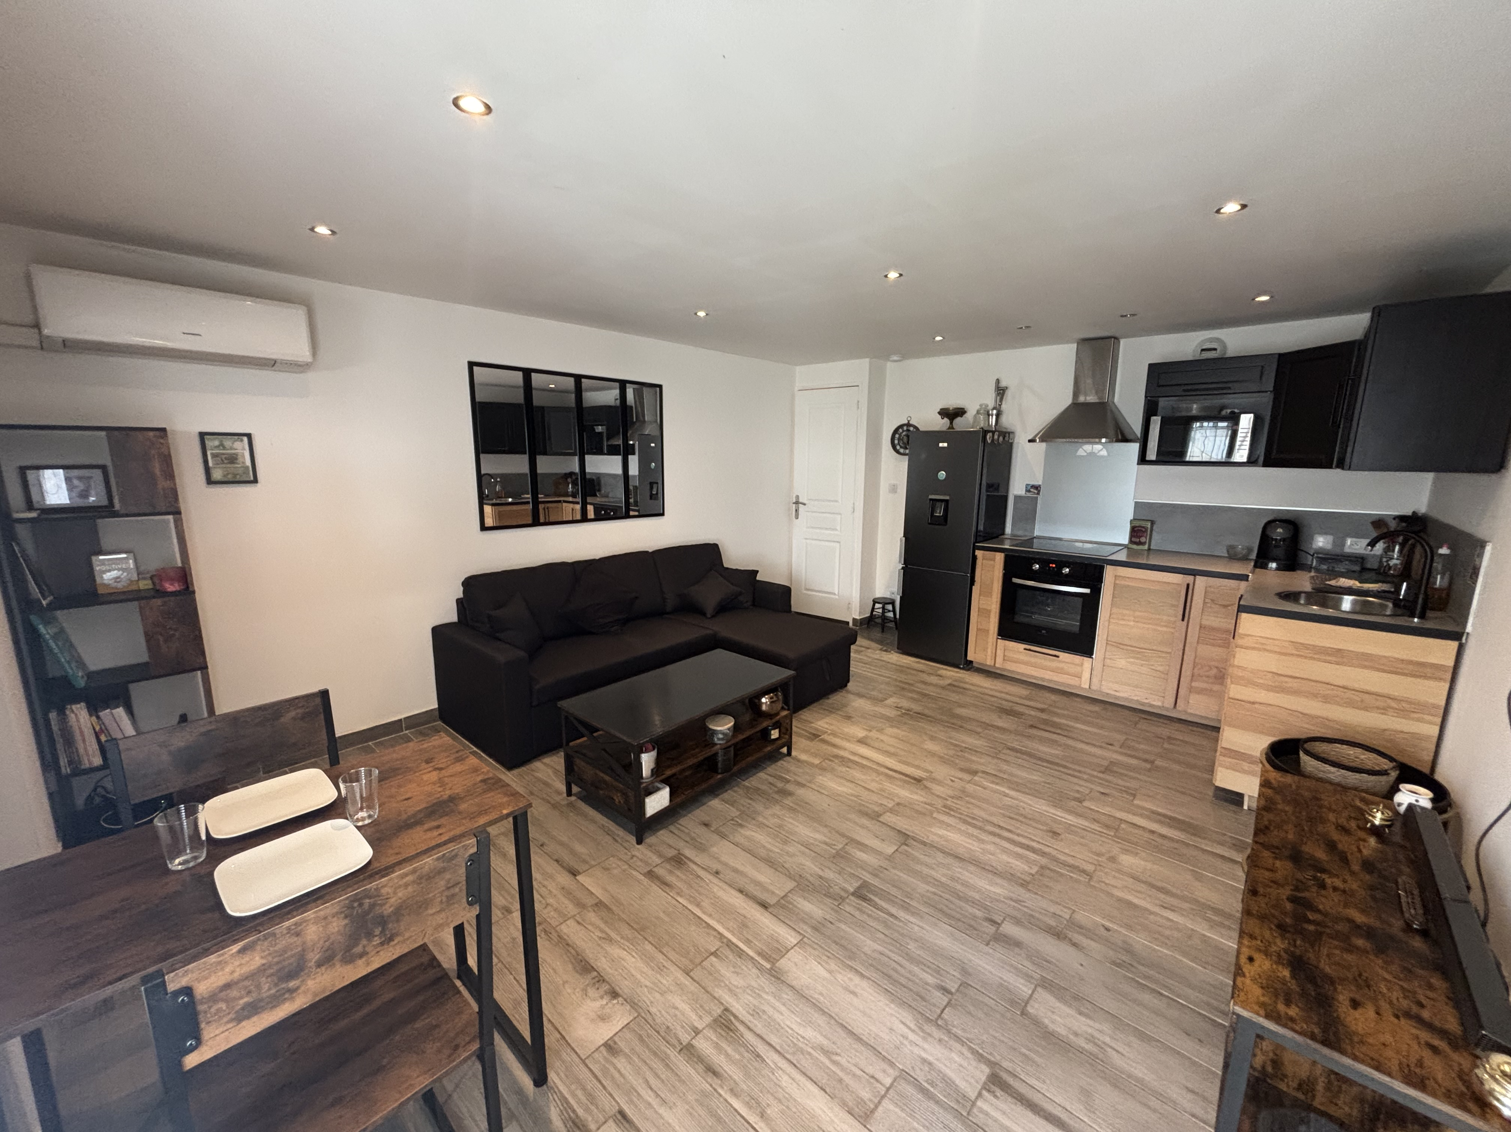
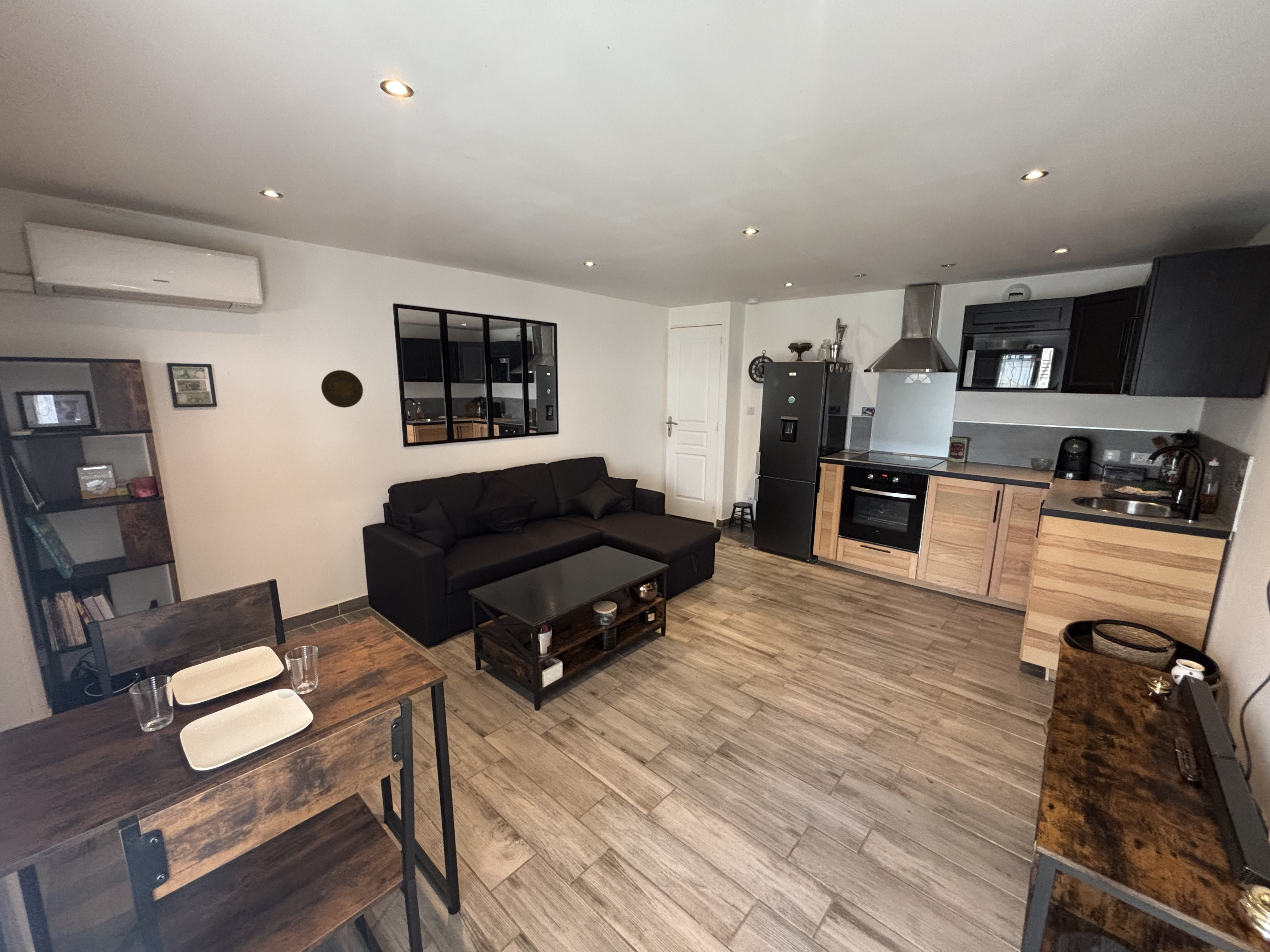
+ decorative plate [321,370,363,408]
